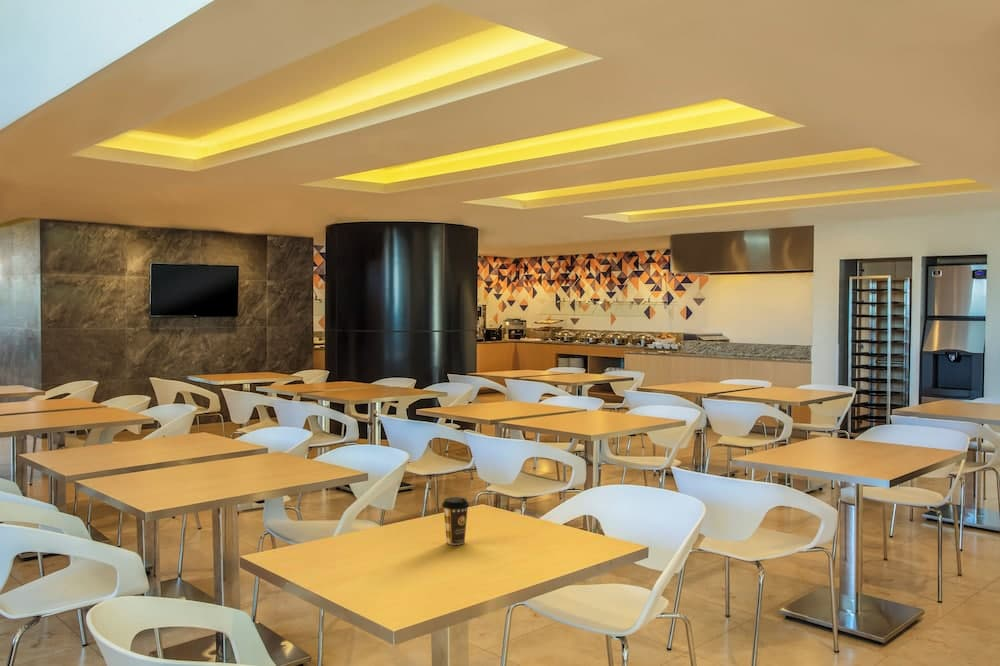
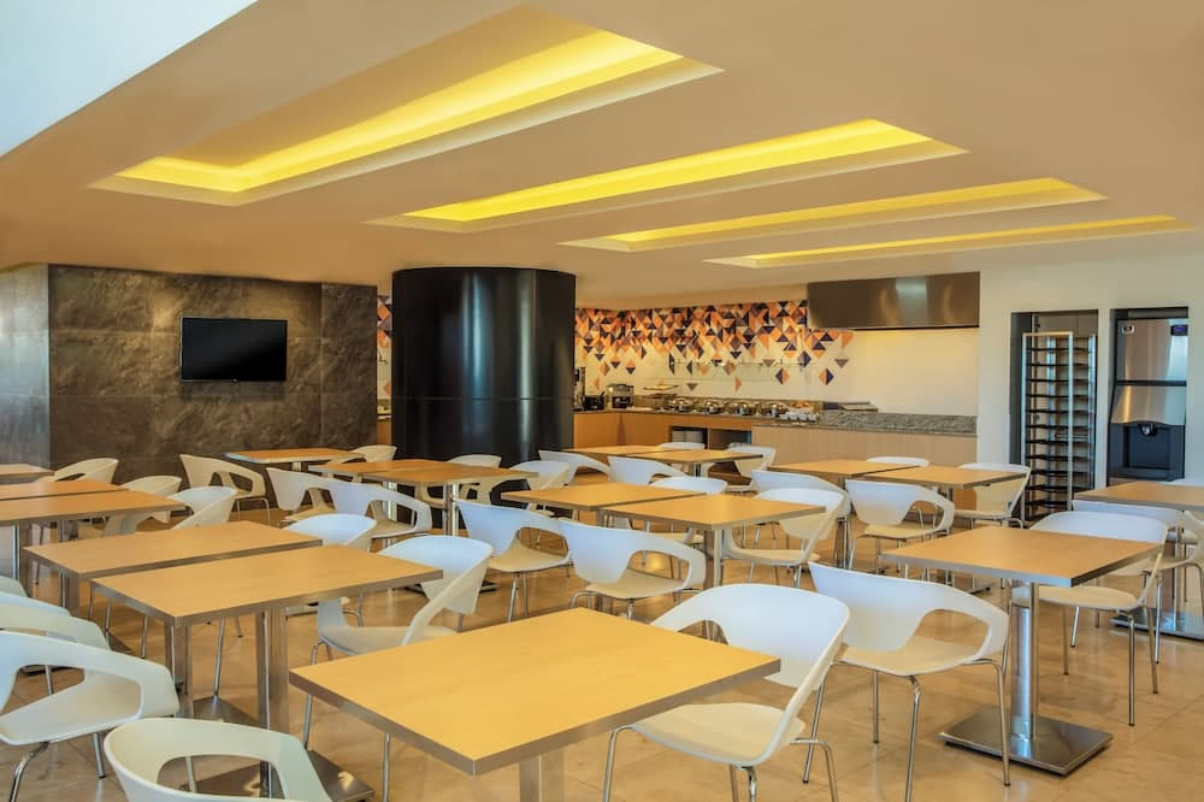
- coffee cup [441,496,470,546]
